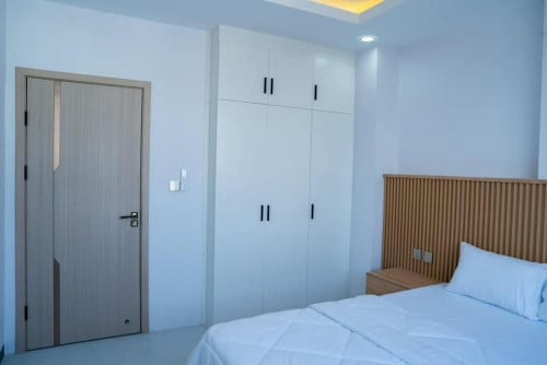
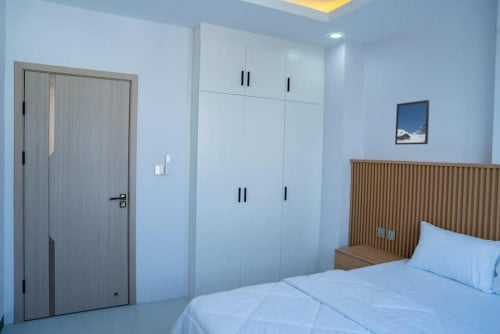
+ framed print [394,99,431,146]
